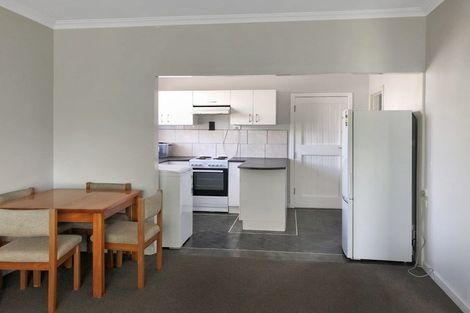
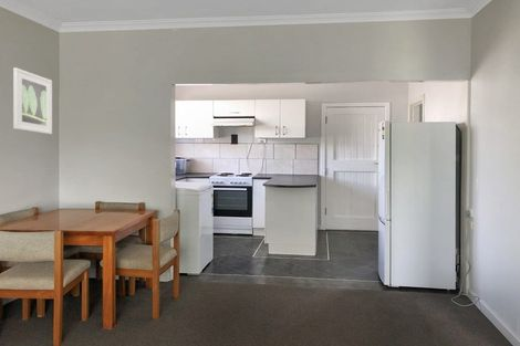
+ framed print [12,66,53,135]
